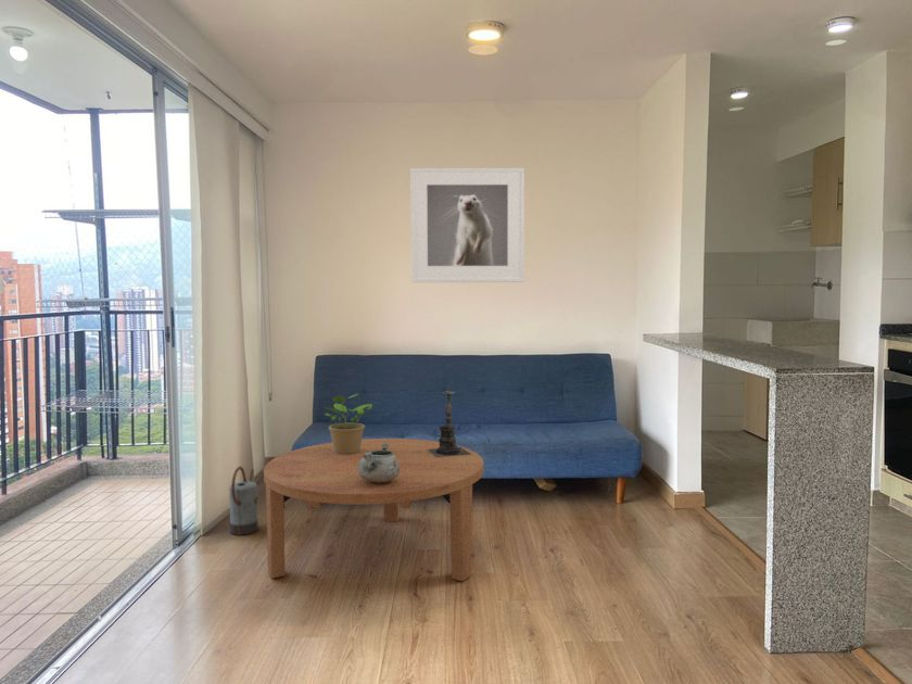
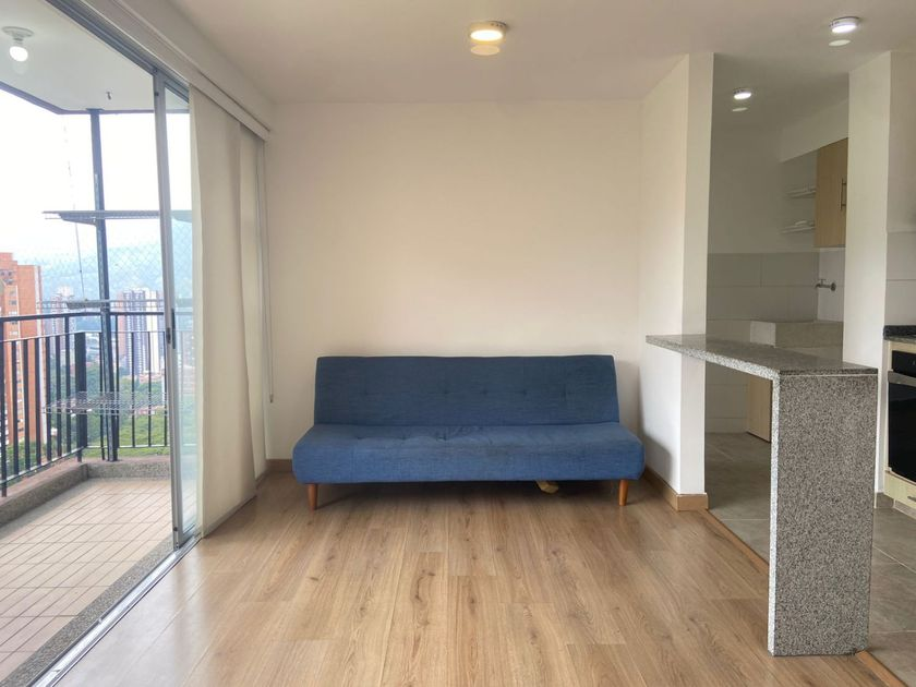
- candle holder [428,387,470,457]
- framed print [409,167,525,283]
- potted plant [324,392,373,454]
- decorative bowl [357,442,400,483]
- coffee table [263,438,485,582]
- watering can [228,466,259,536]
